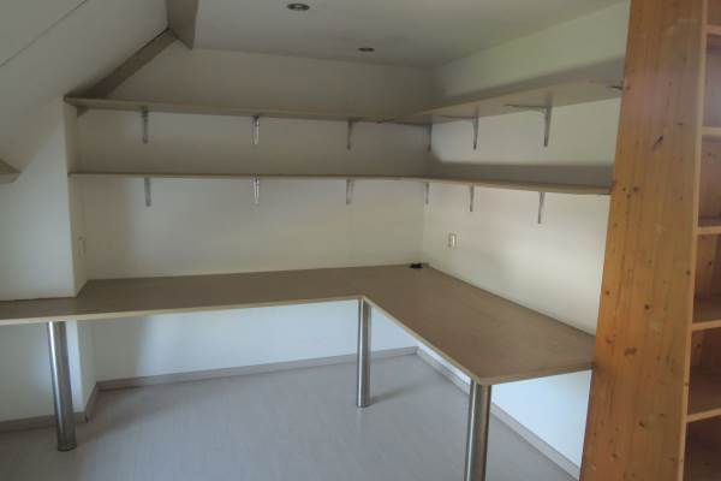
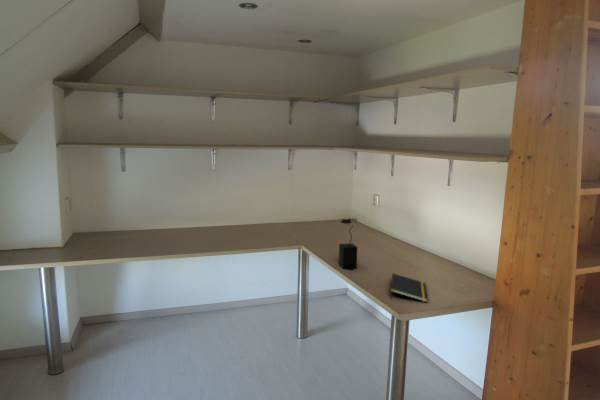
+ notepad [390,273,429,303]
+ speaker [338,224,358,271]
